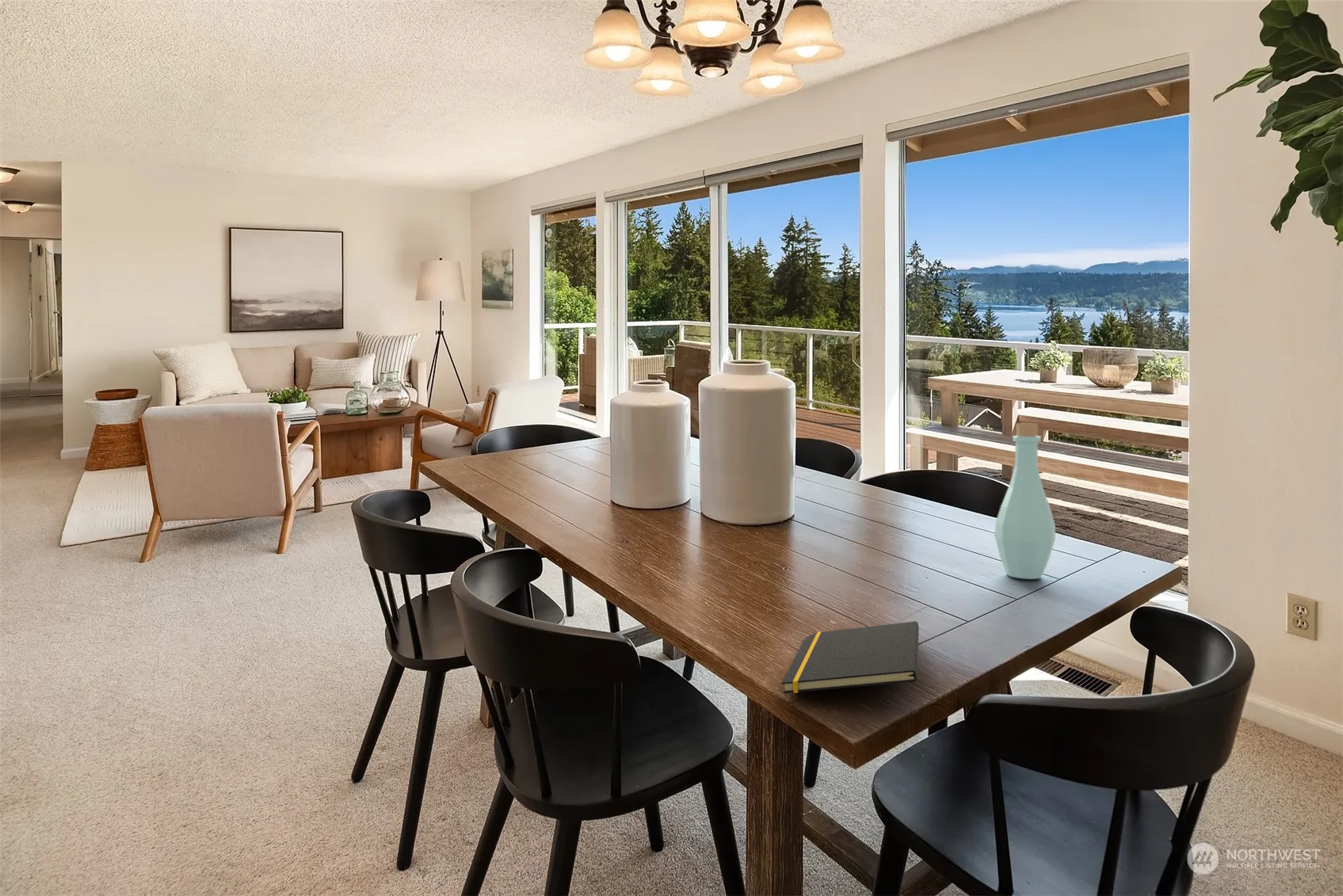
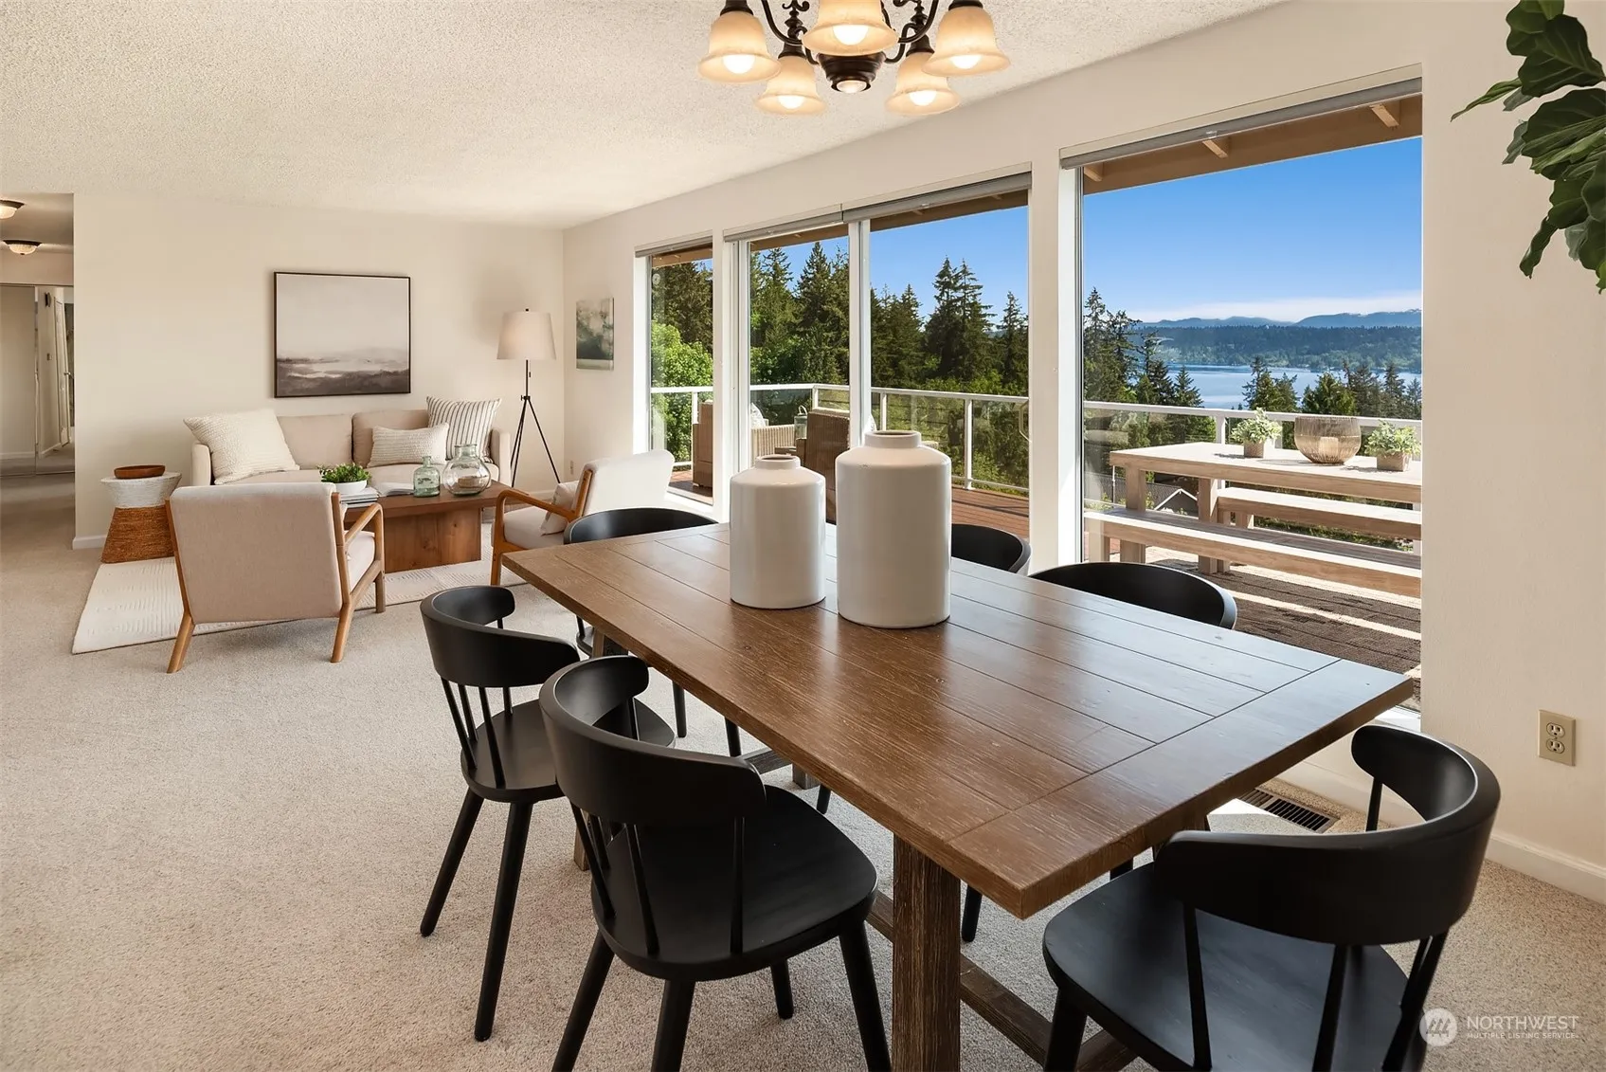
- notepad [781,620,920,694]
- bottle [994,423,1056,580]
